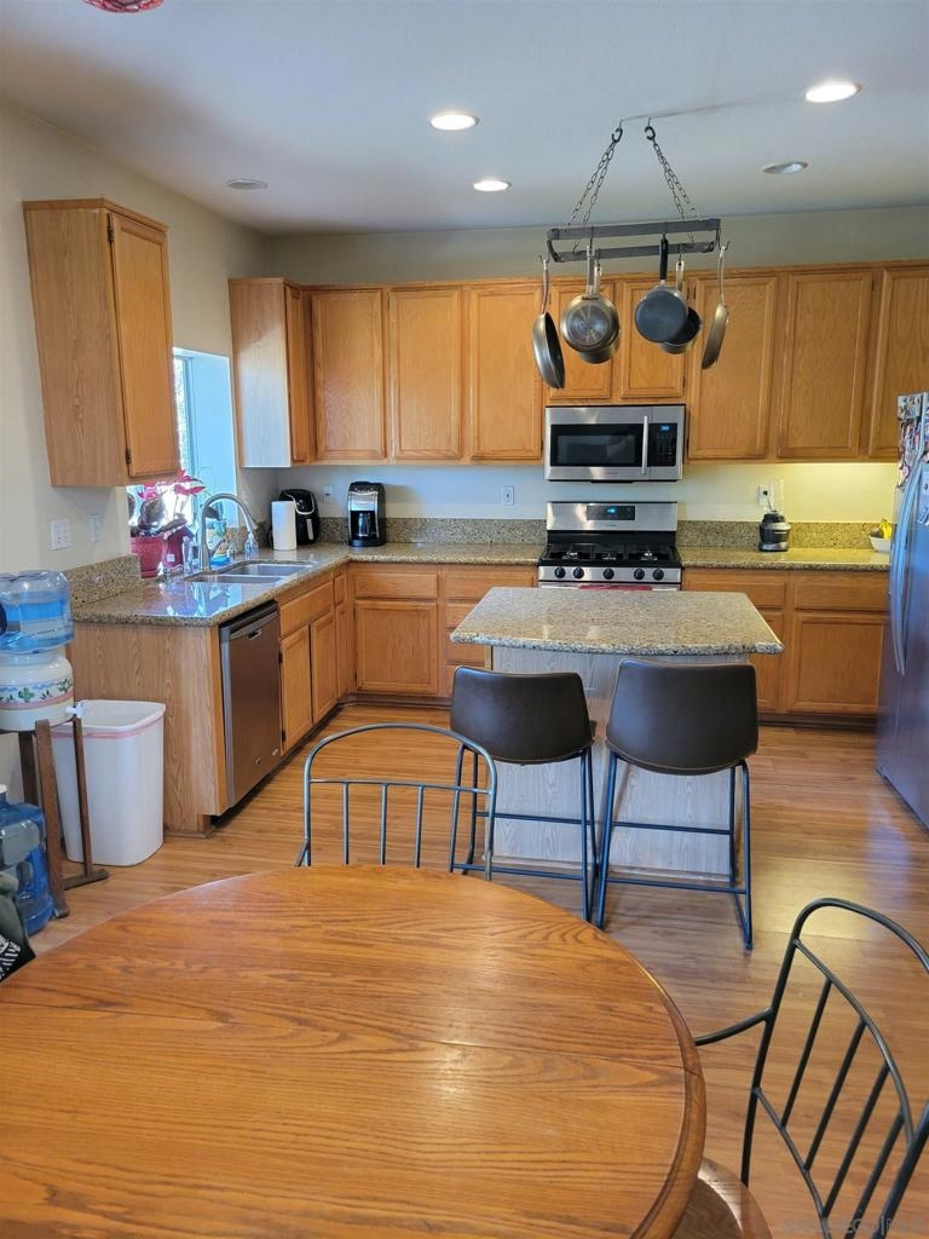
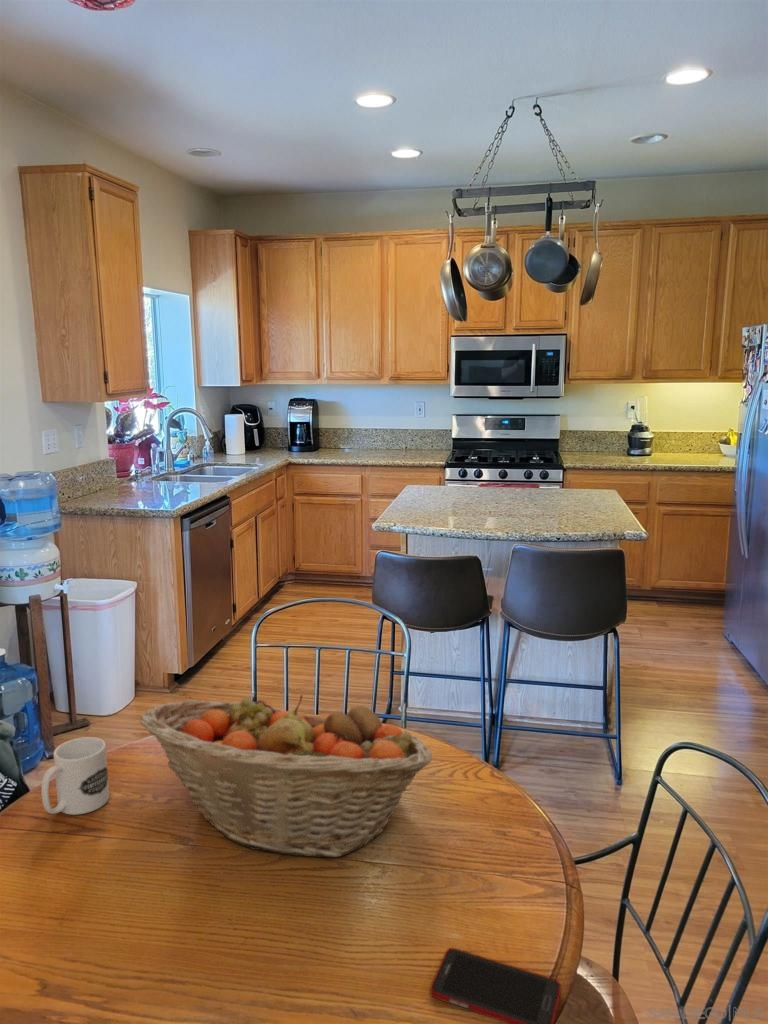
+ mug [40,736,110,816]
+ cell phone [429,947,562,1024]
+ fruit basket [139,694,433,858]
